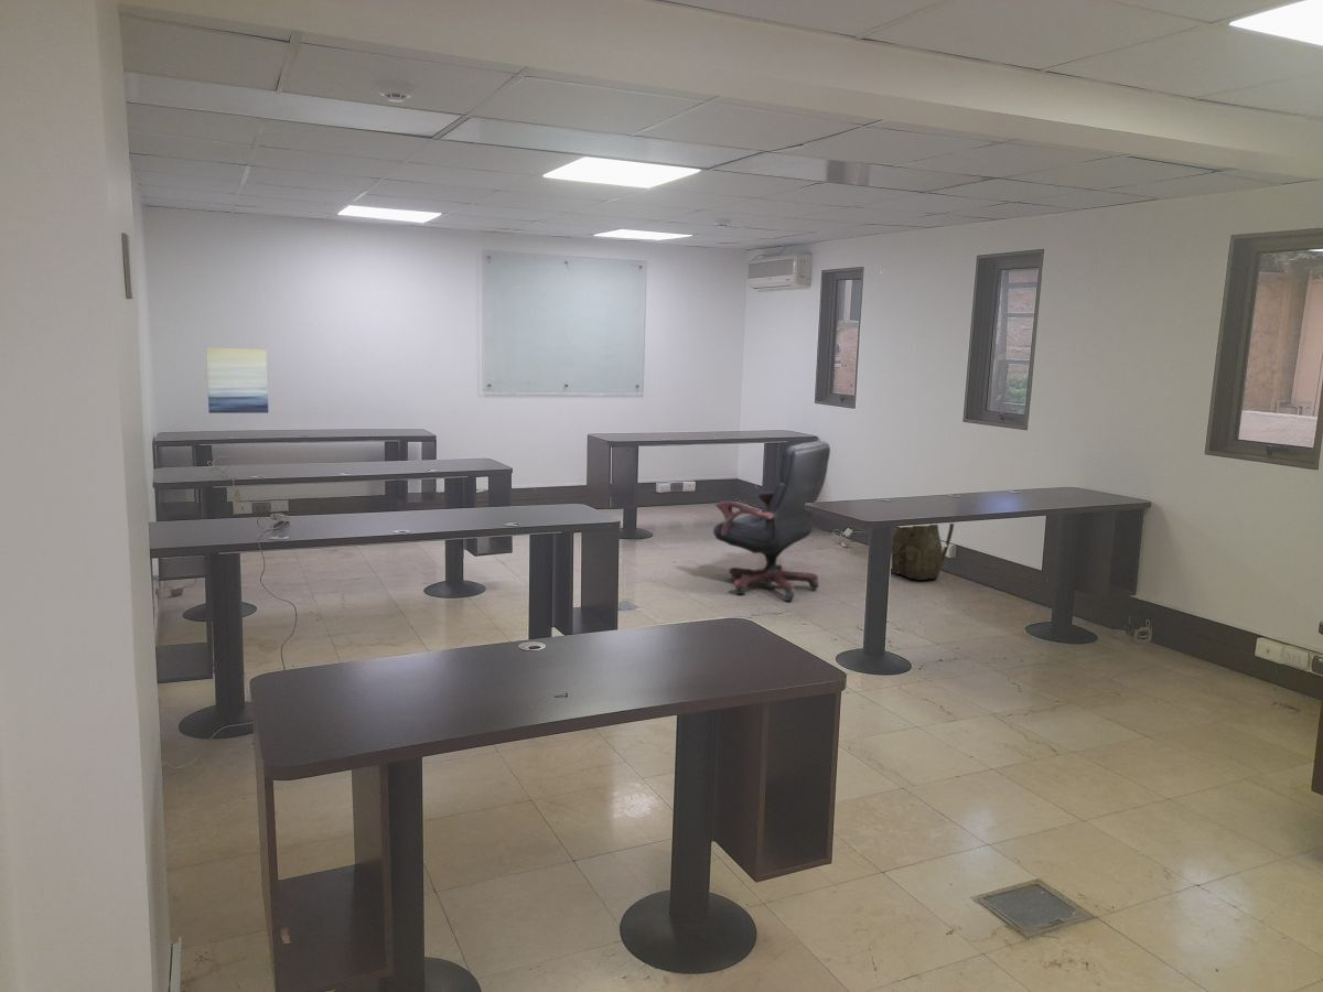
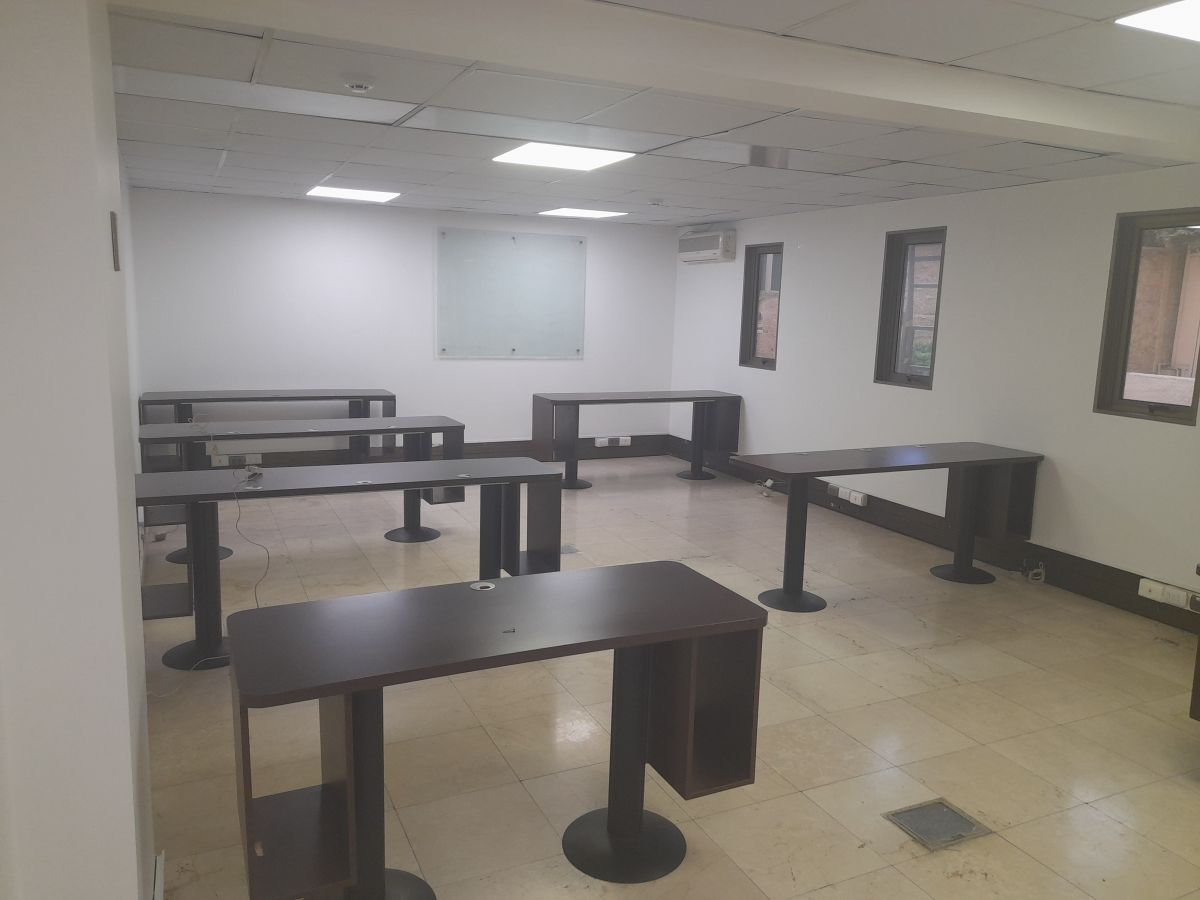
- backpack [891,522,955,581]
- office chair [712,440,831,602]
- wall art [205,346,269,414]
